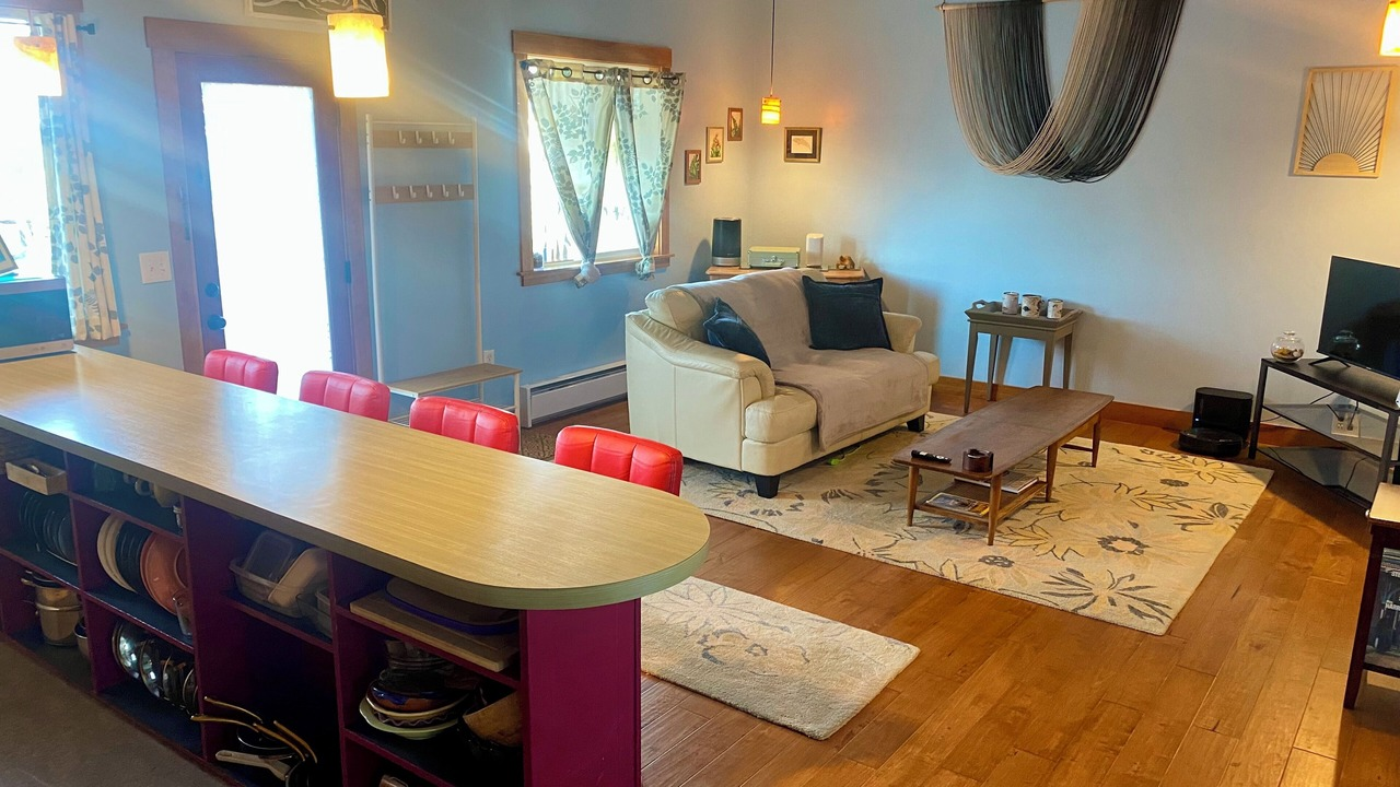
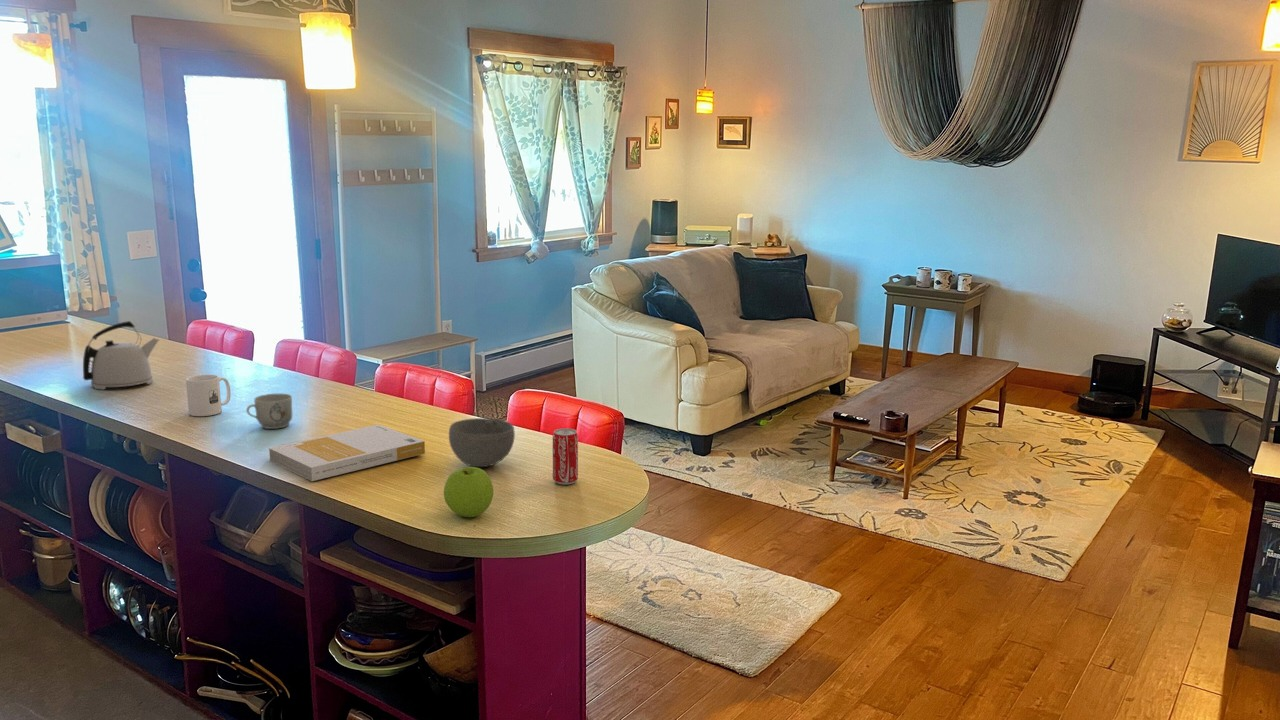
+ apple [443,466,495,518]
+ book [268,424,426,482]
+ bowl [448,417,516,468]
+ kettle [82,320,160,391]
+ mug [245,393,293,430]
+ mug [185,374,232,417]
+ beverage can [552,427,579,486]
